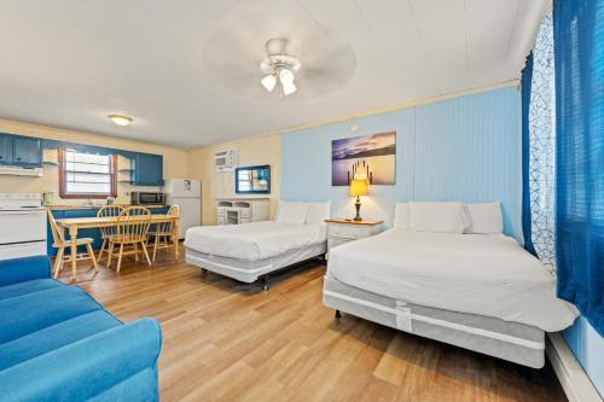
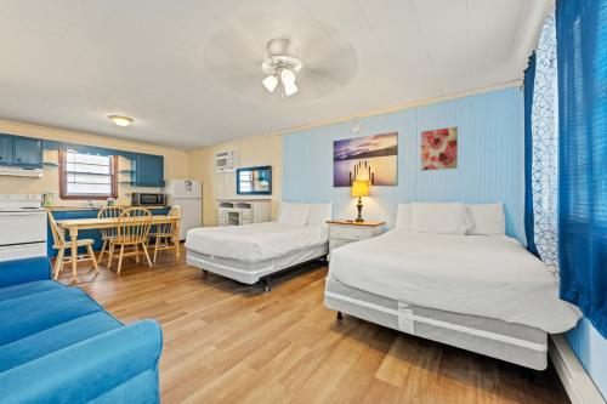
+ wall art [420,125,459,172]
